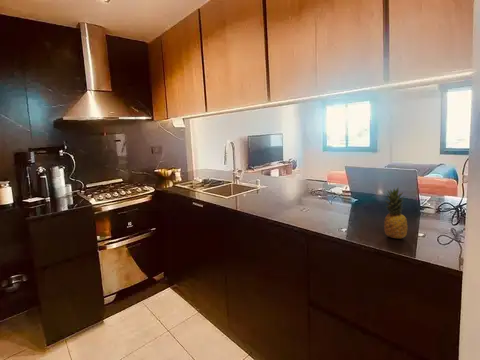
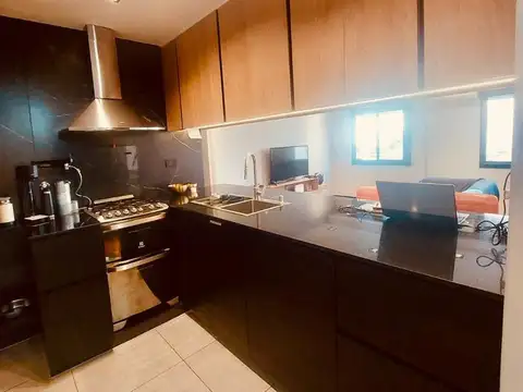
- fruit [383,186,409,240]
